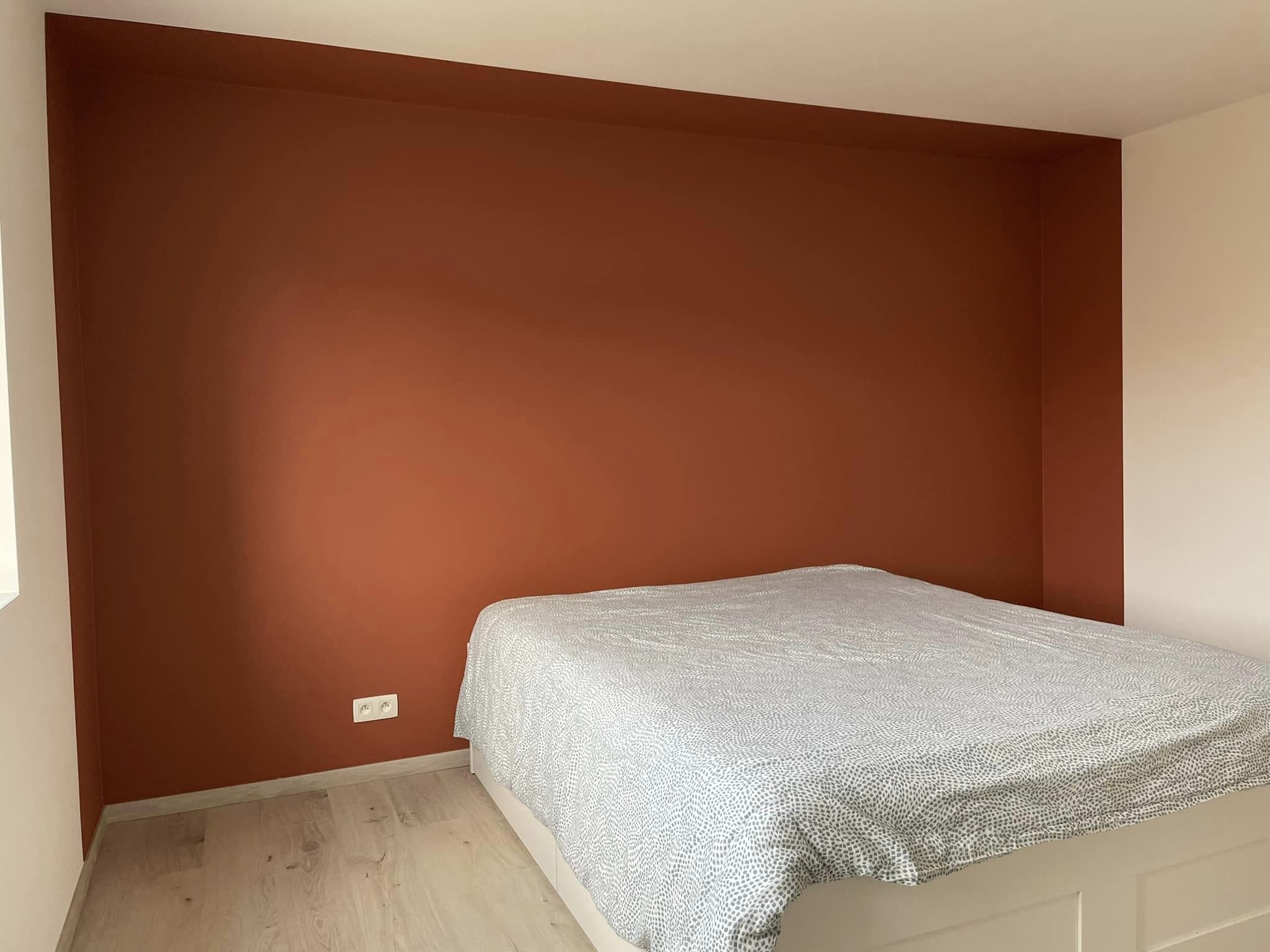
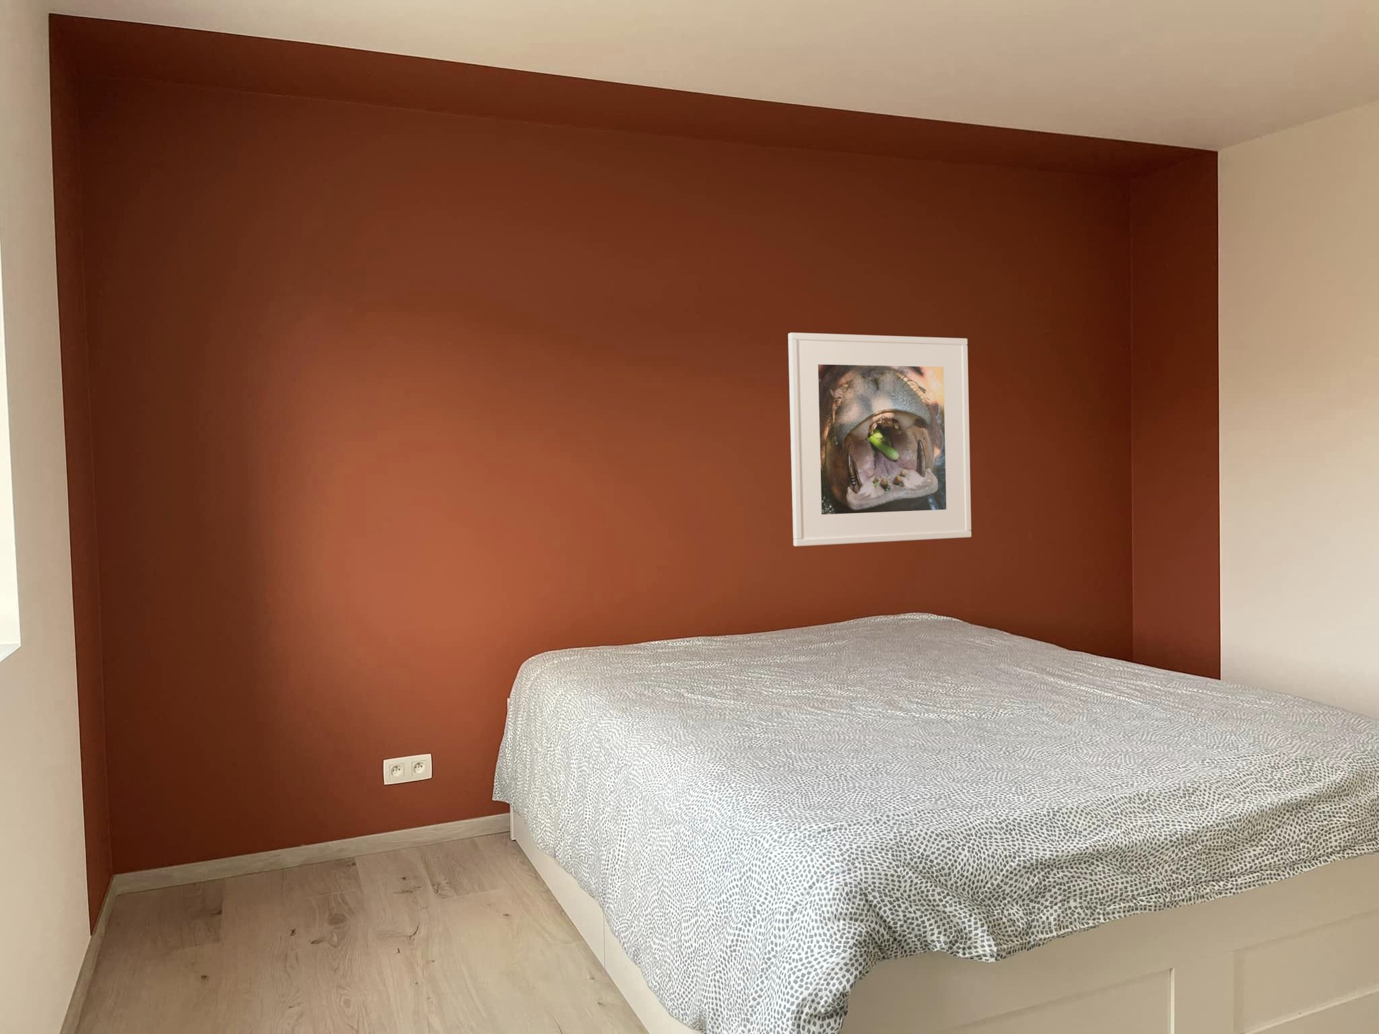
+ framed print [787,332,972,547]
